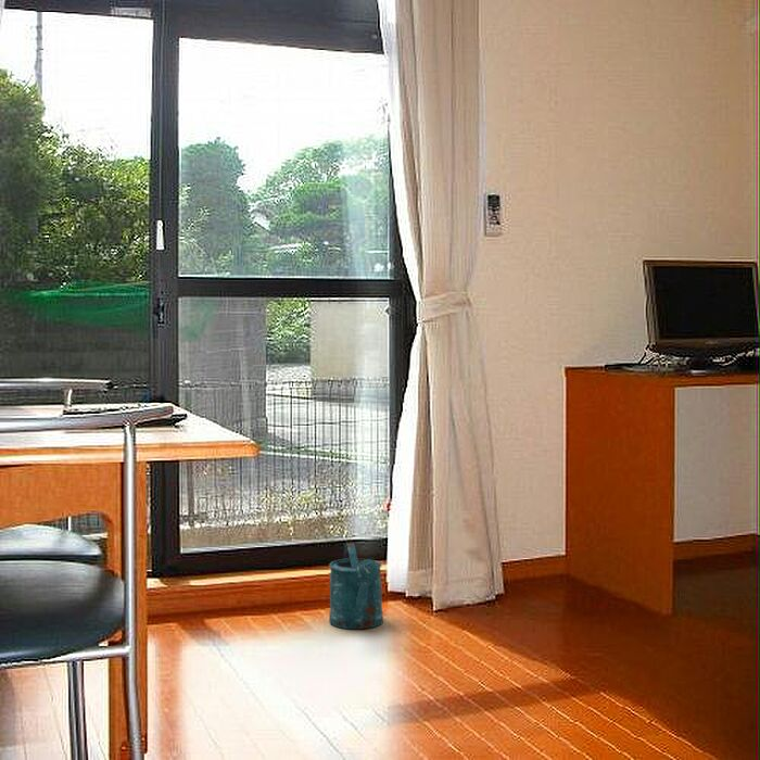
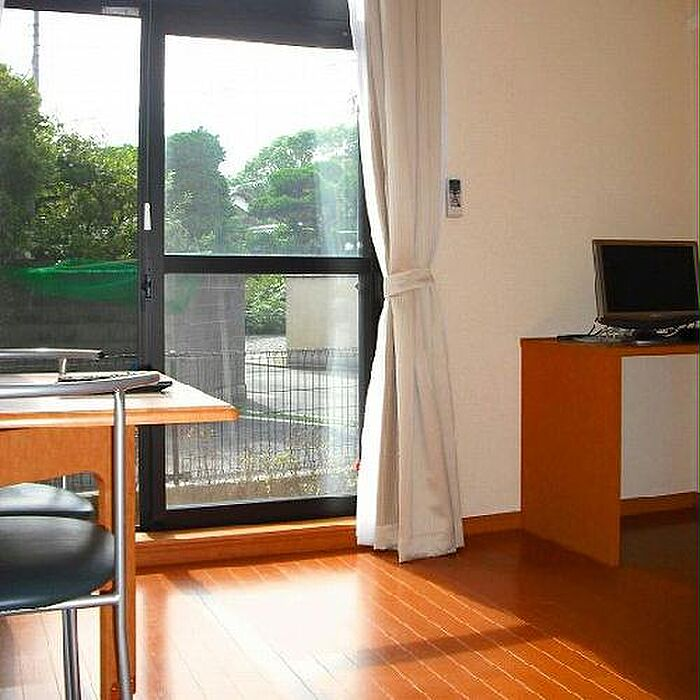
- watering can [328,542,384,630]
